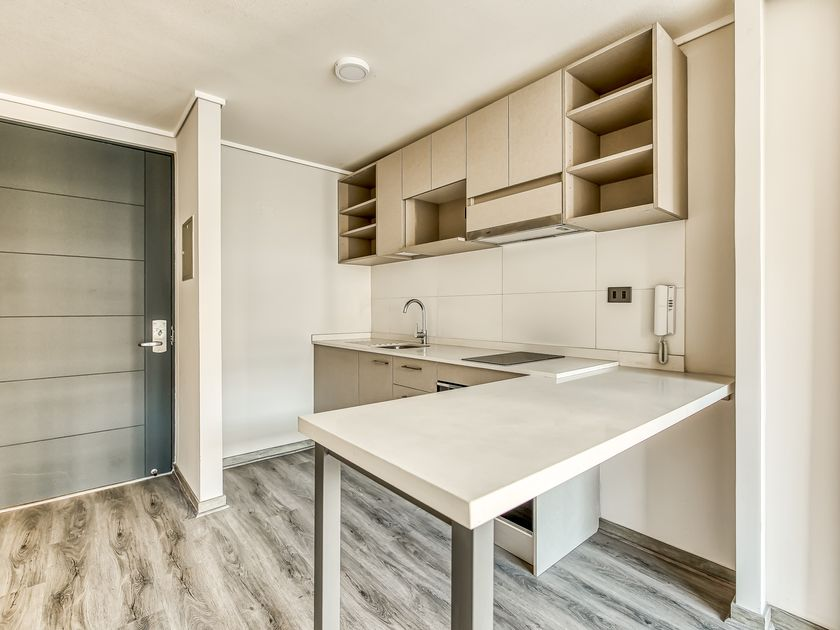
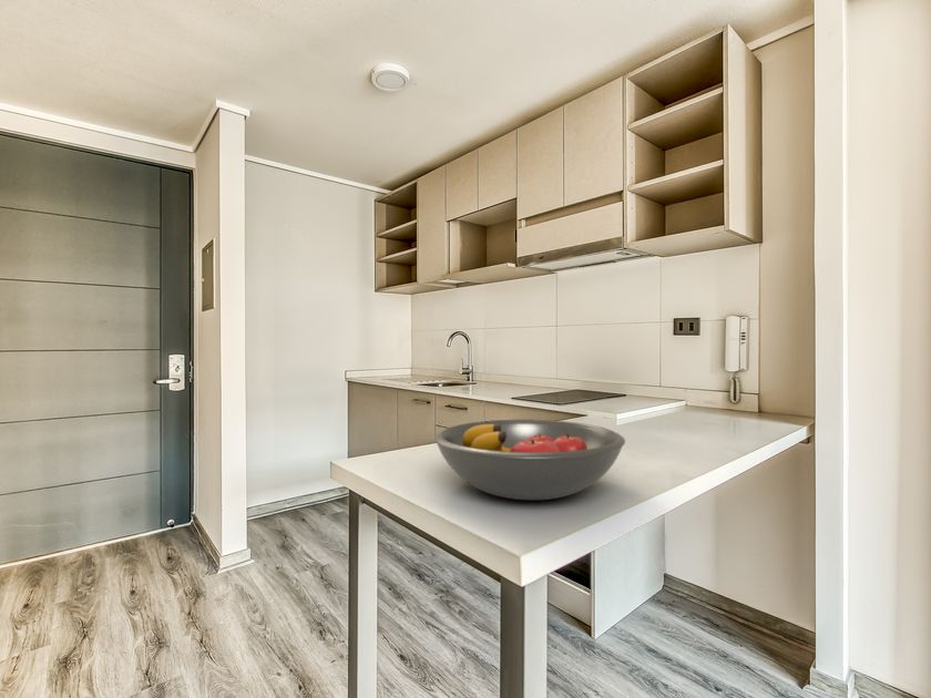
+ fruit bowl [433,419,626,501]
